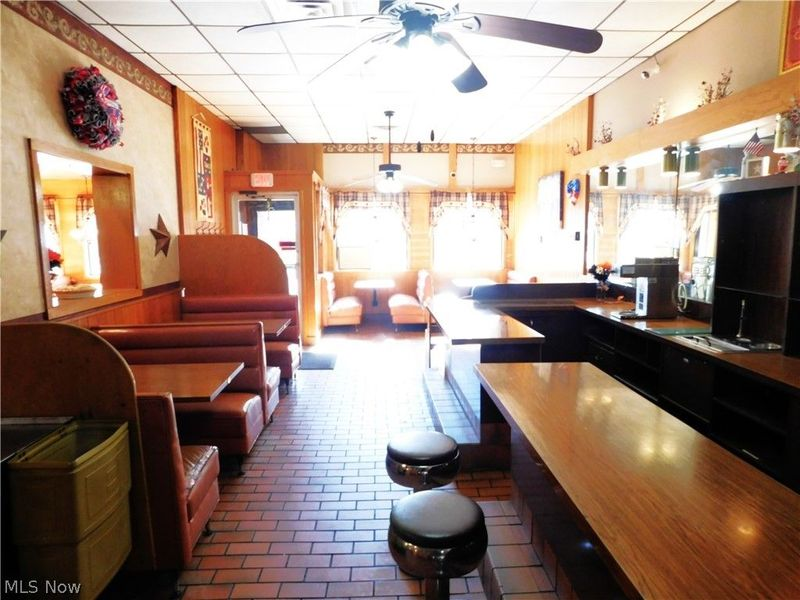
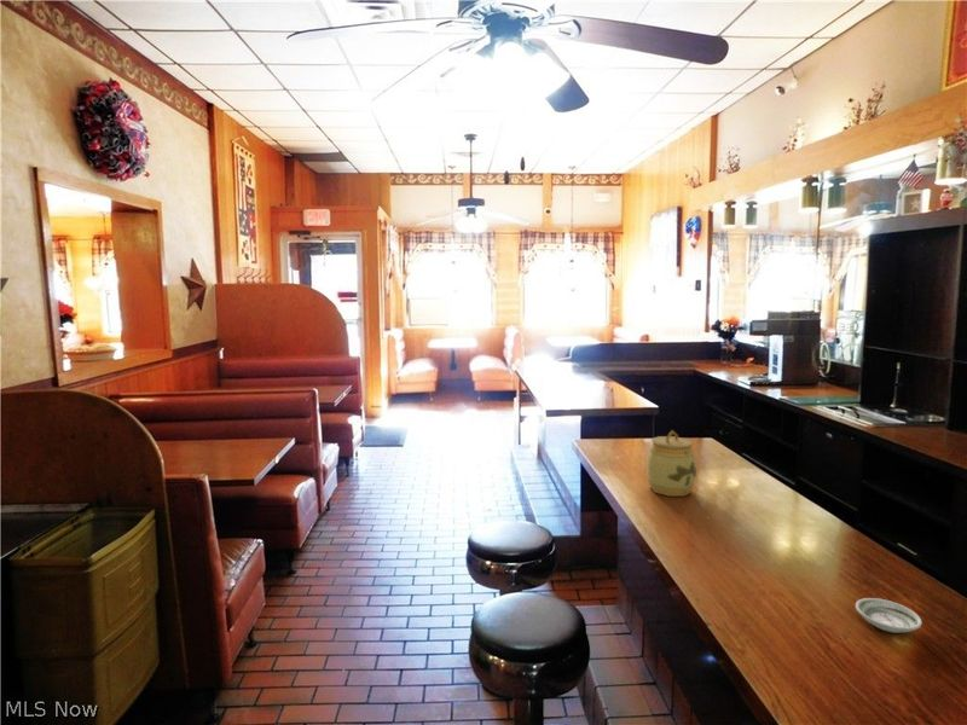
+ jar [645,429,697,497]
+ saucer [855,597,923,634]
